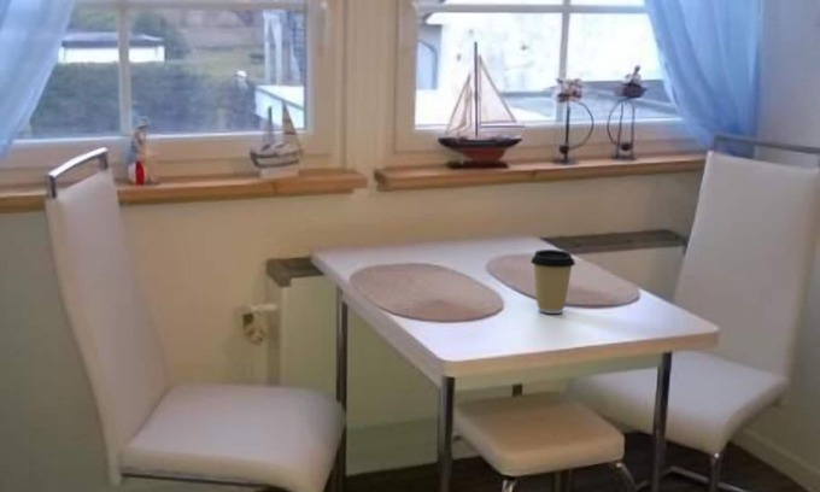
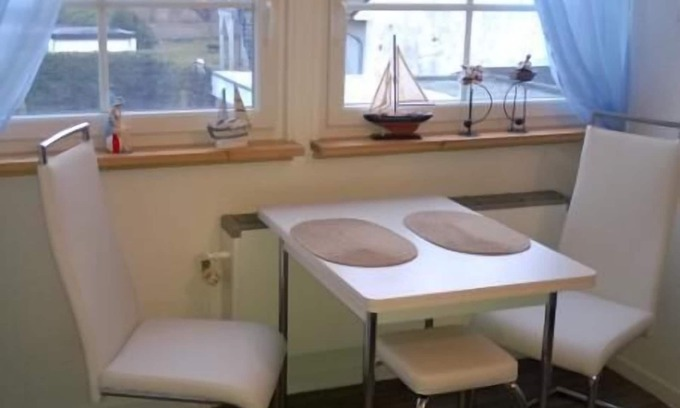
- coffee cup [529,248,576,315]
